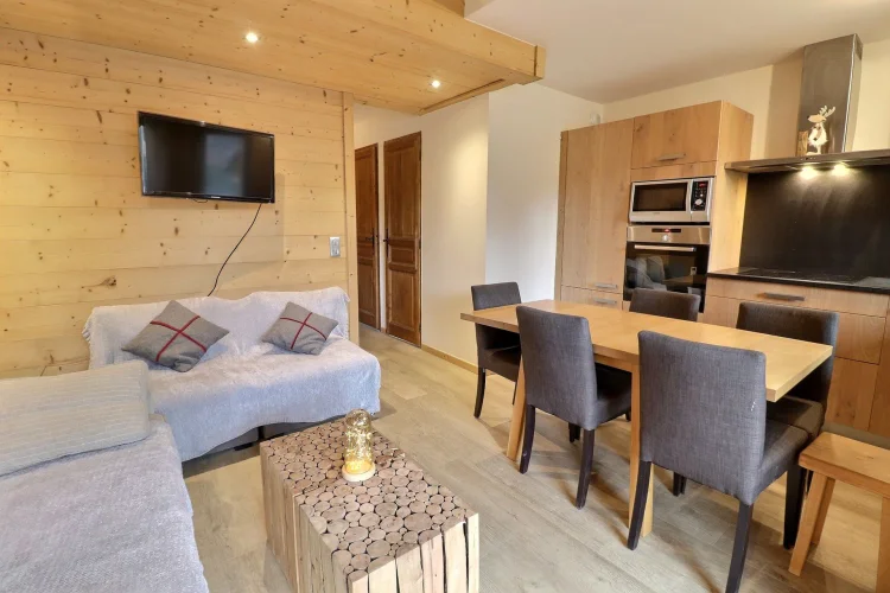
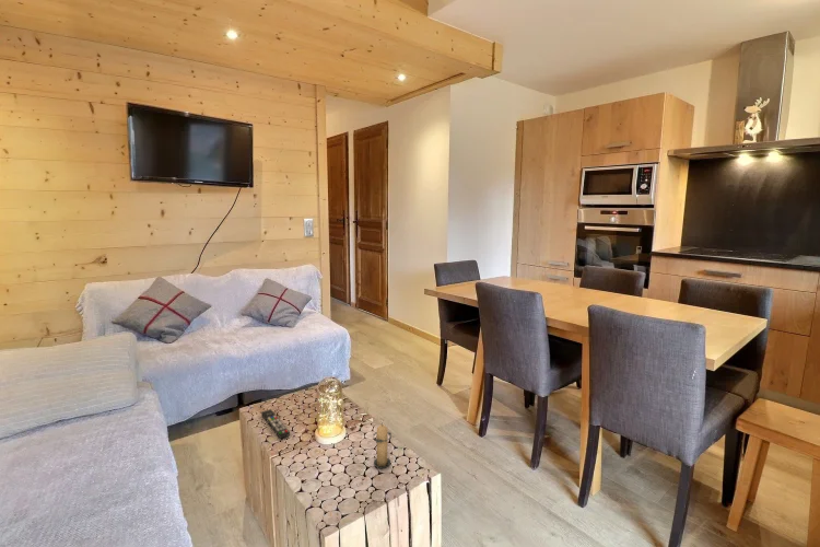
+ remote control [260,408,291,440]
+ candle [372,421,393,469]
